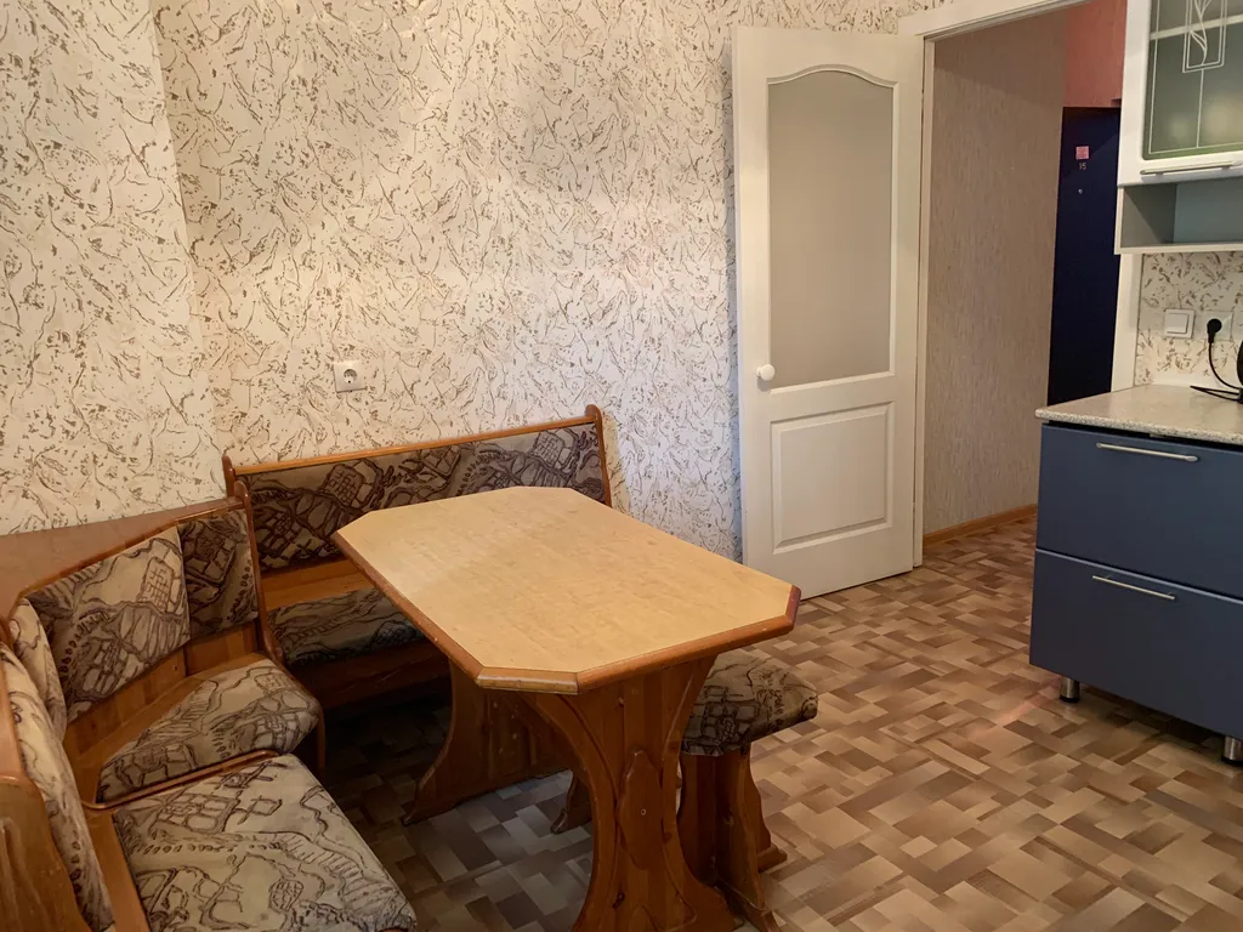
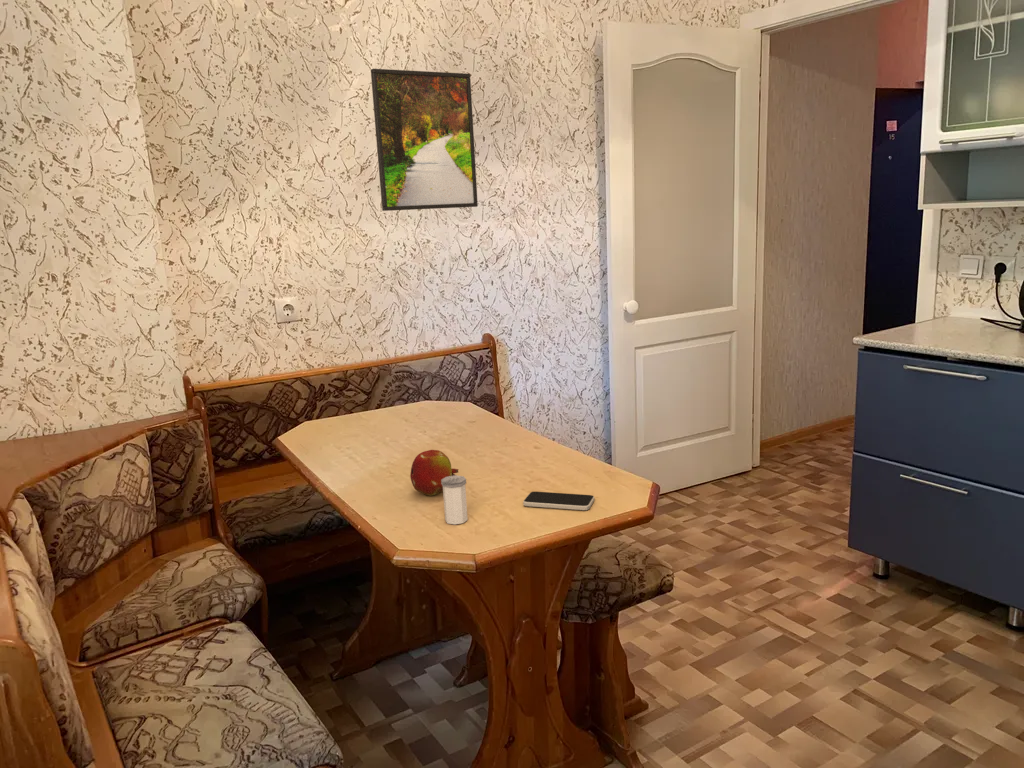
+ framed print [370,68,479,212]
+ smartphone [522,491,596,511]
+ fruit [409,449,460,497]
+ salt shaker [441,474,469,525]
